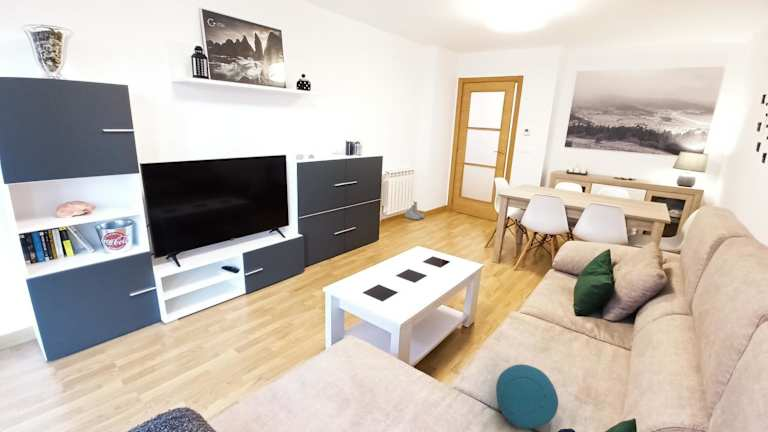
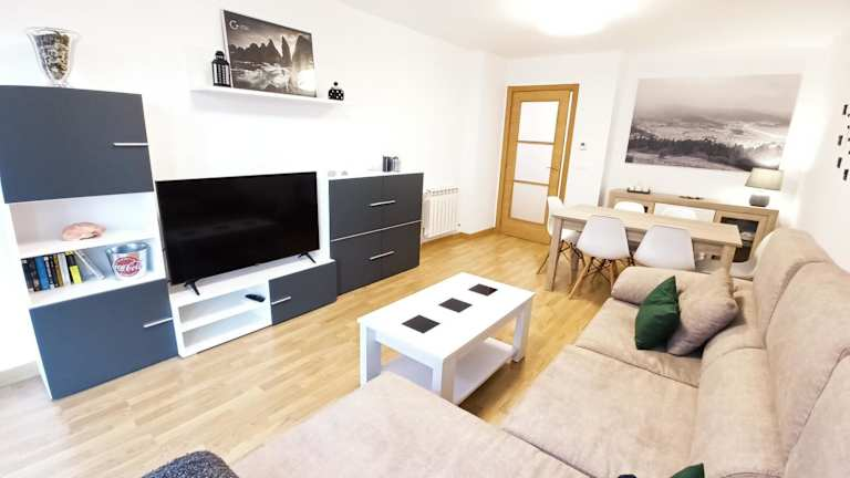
- boots [404,201,425,221]
- cushion [495,363,559,430]
